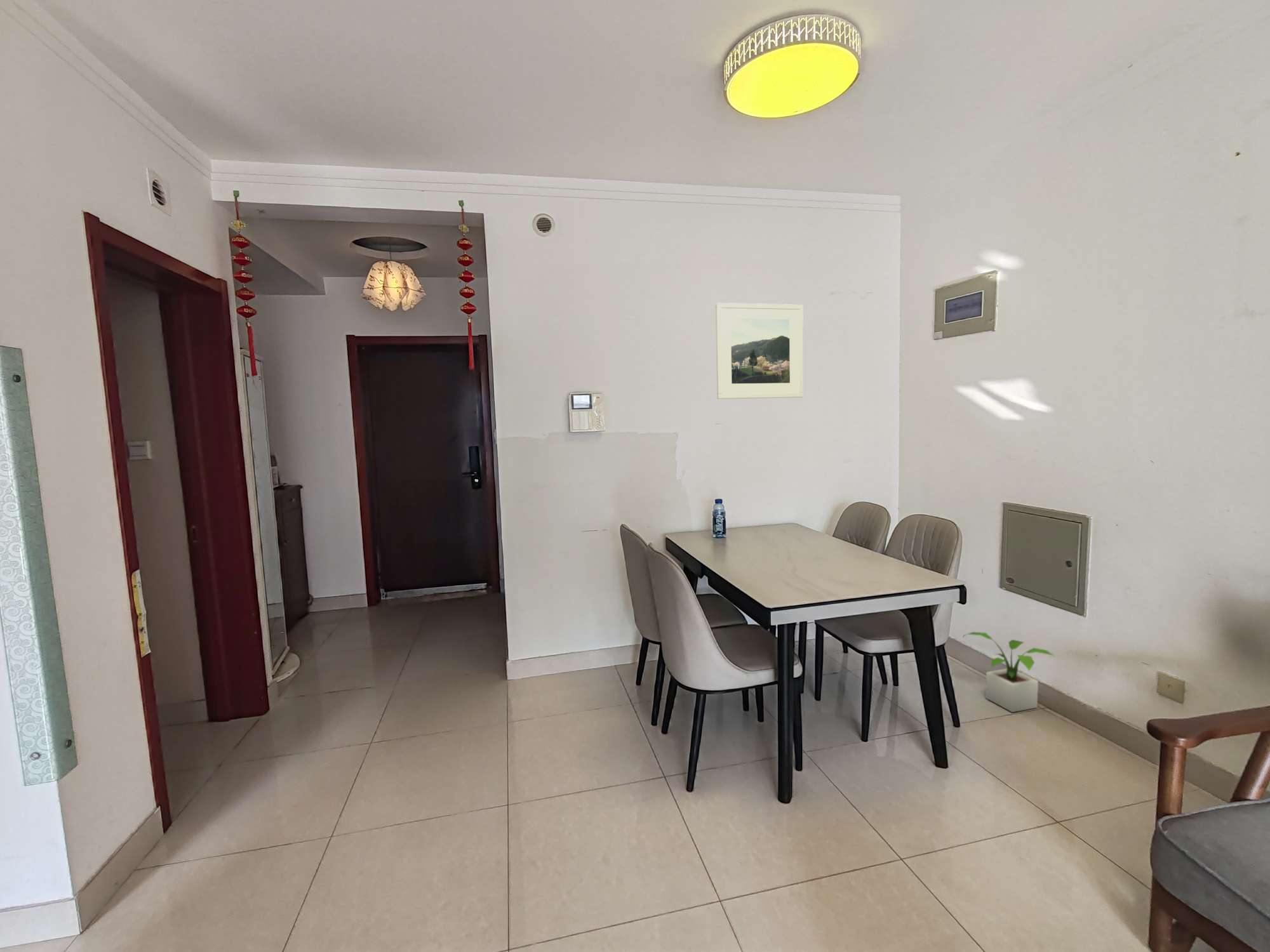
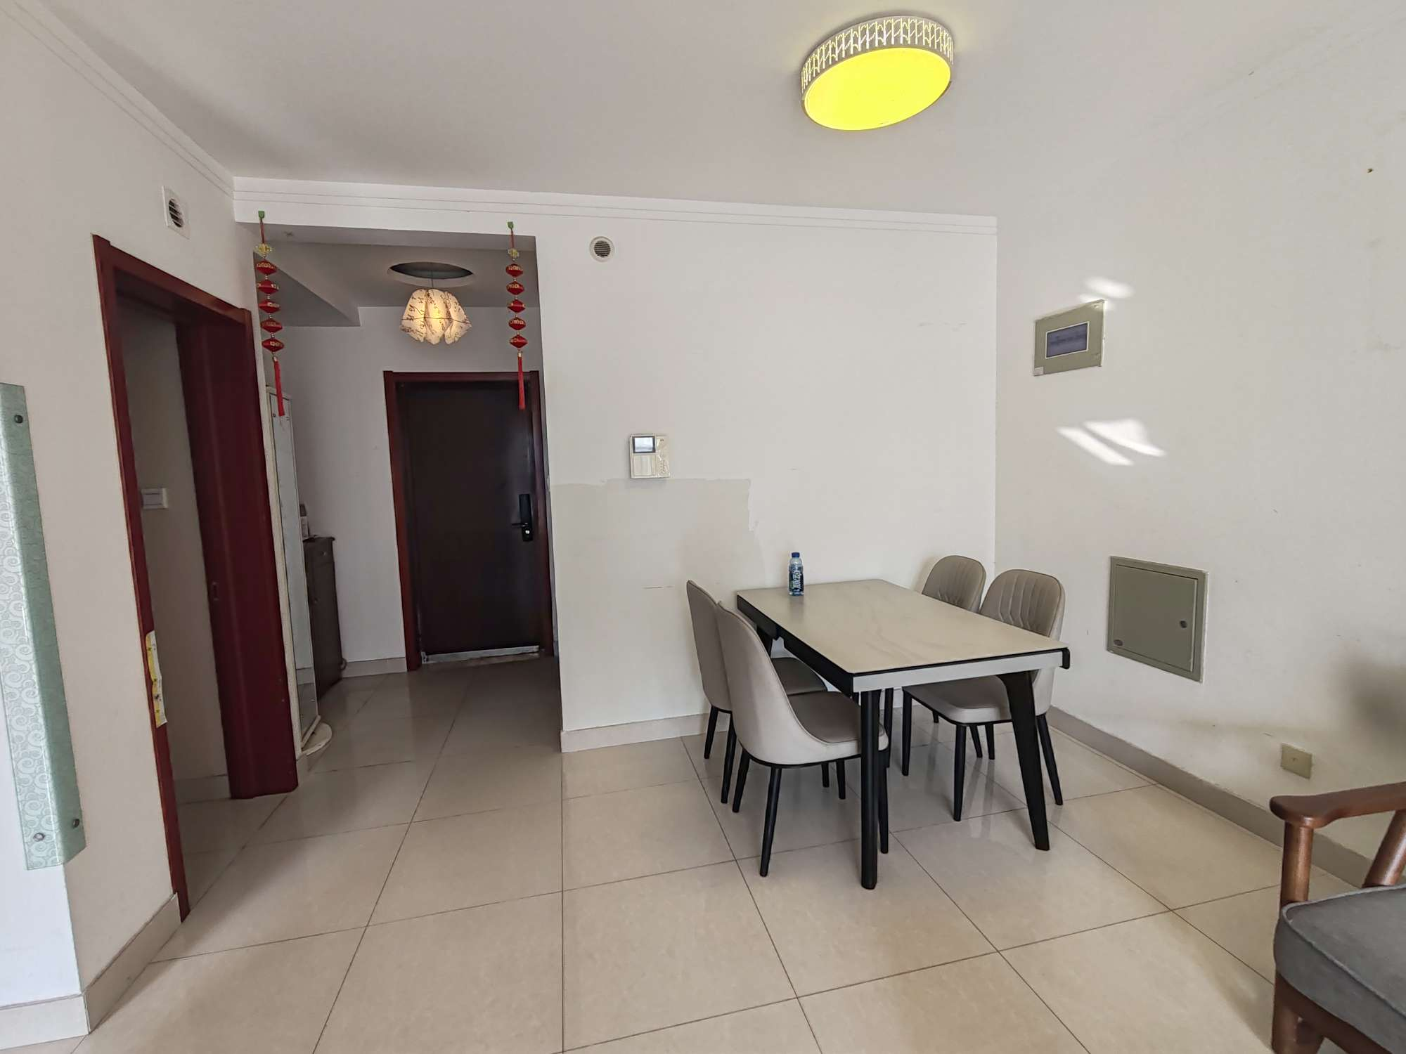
- potted plant [963,631,1055,713]
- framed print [715,302,804,400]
